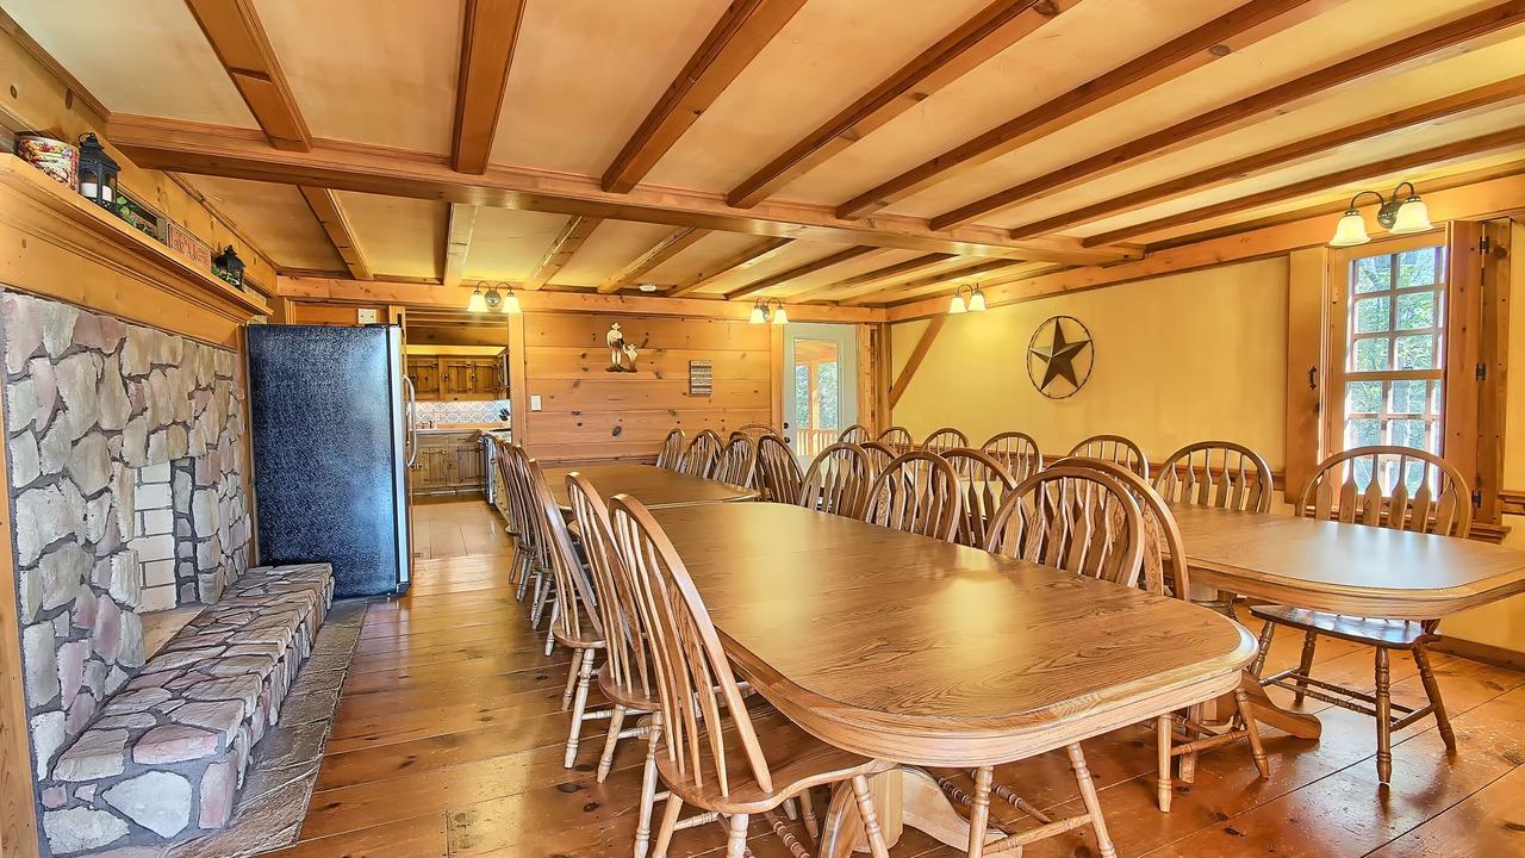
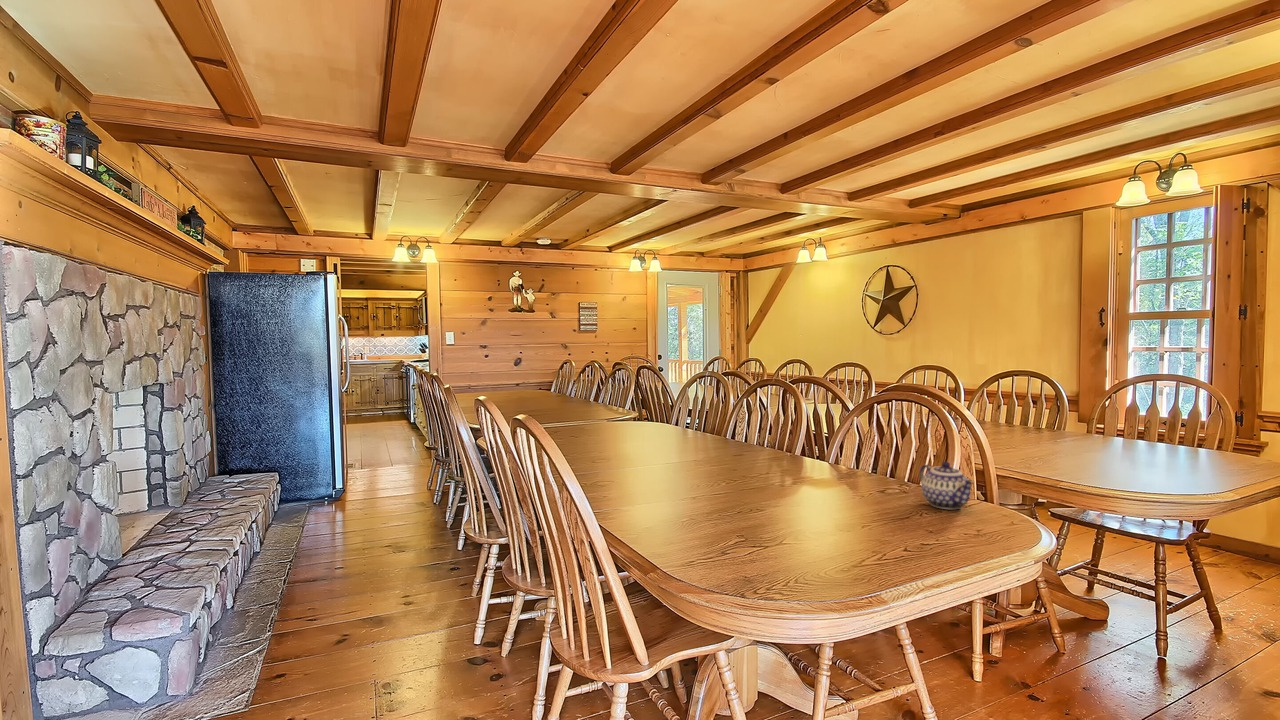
+ teapot [918,461,975,510]
